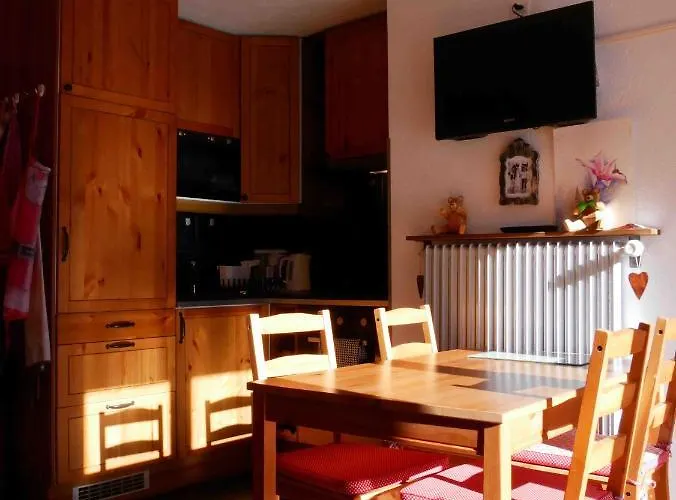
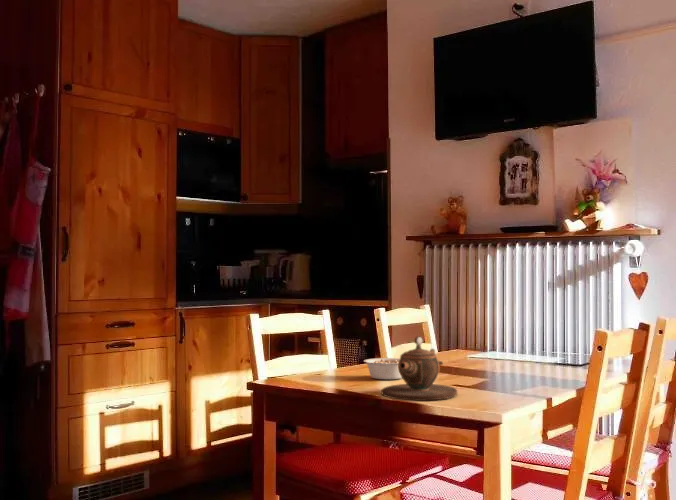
+ teapot [381,335,458,401]
+ legume [363,357,402,380]
